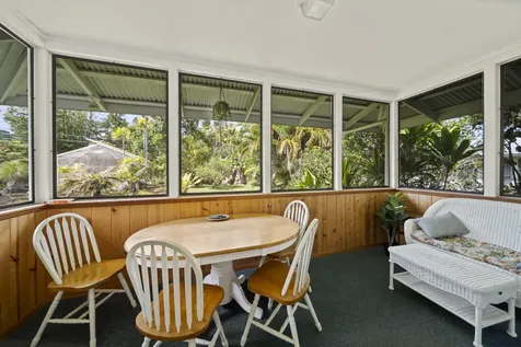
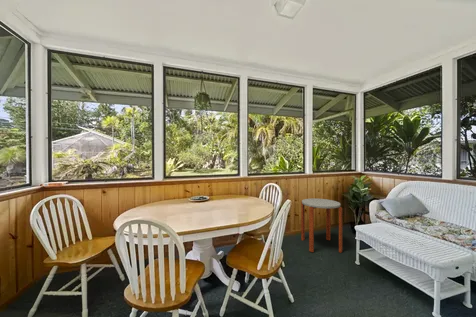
+ side table [300,198,343,254]
